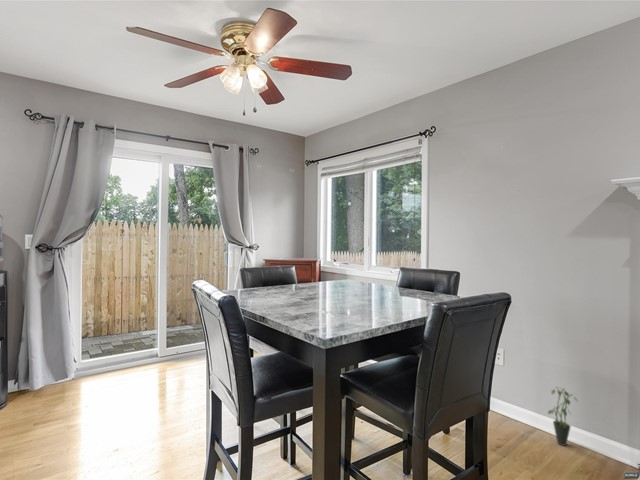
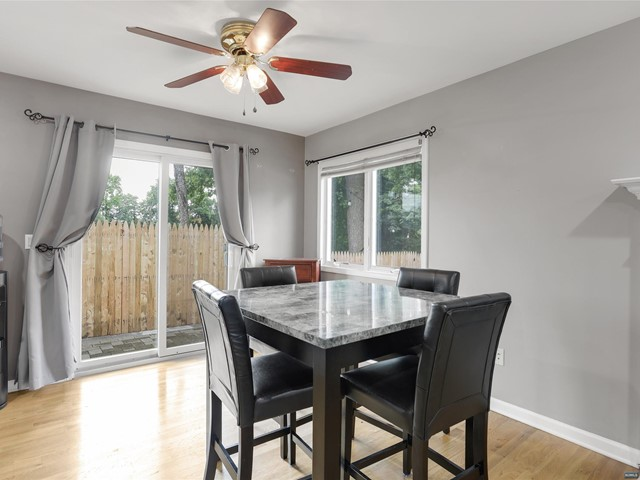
- potted plant [547,386,579,447]
